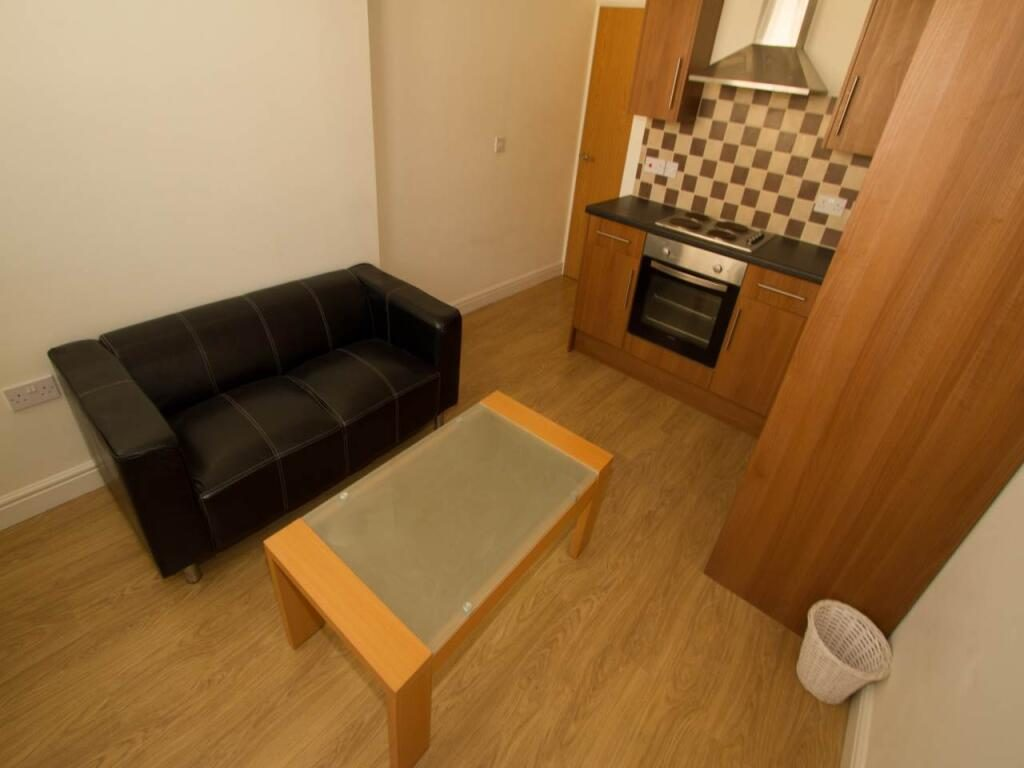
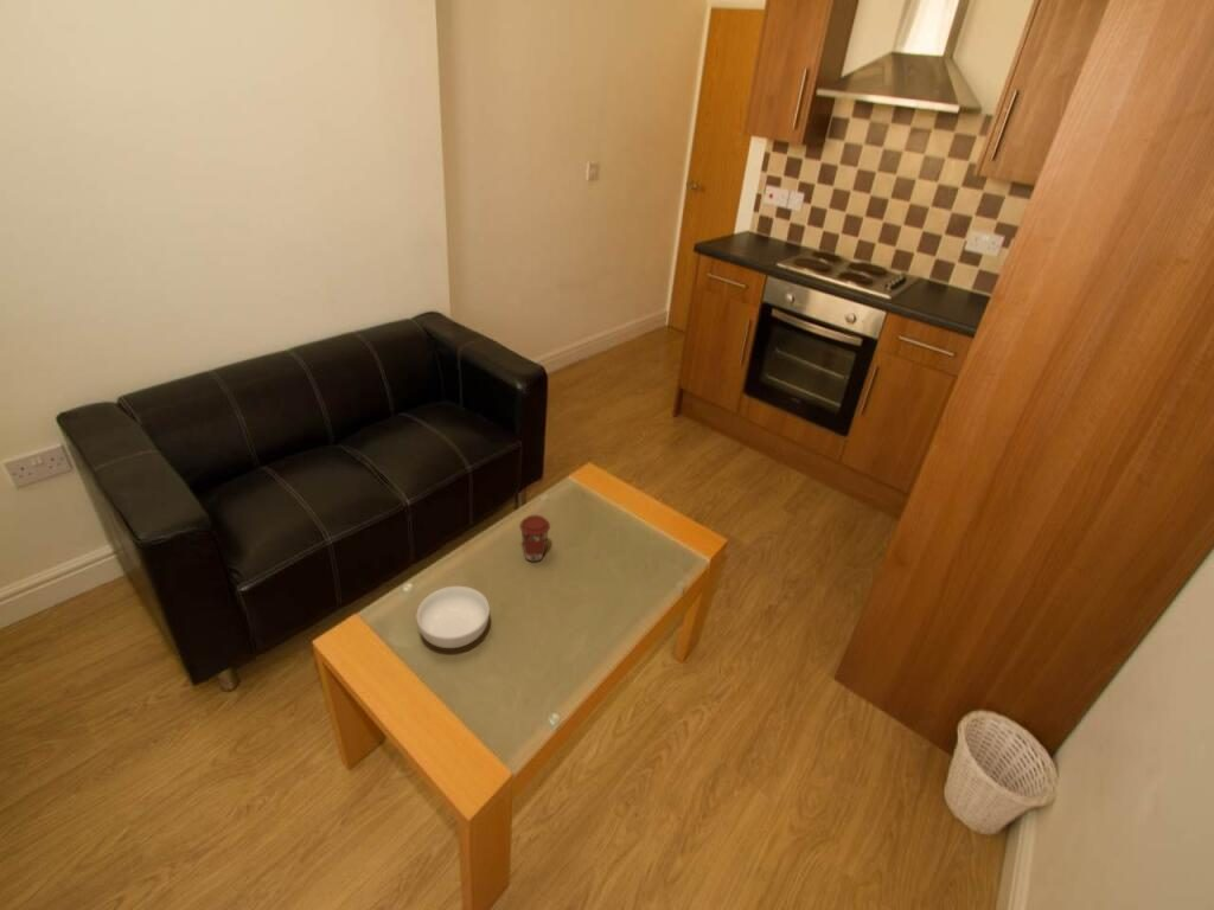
+ cereal bowl [415,585,491,649]
+ coffee cup [518,514,551,563]
